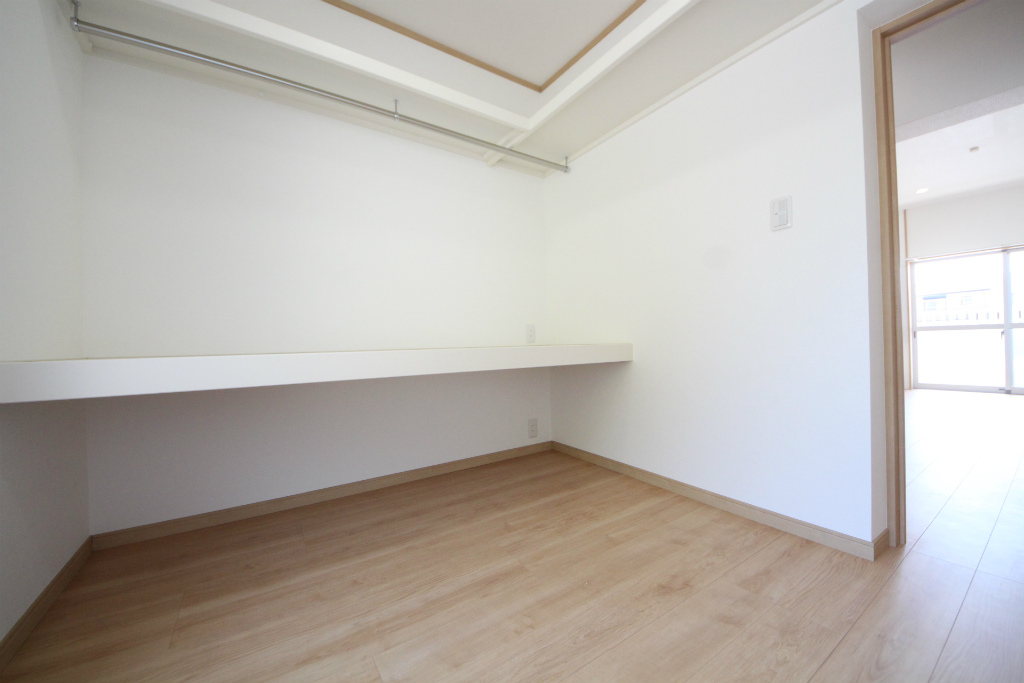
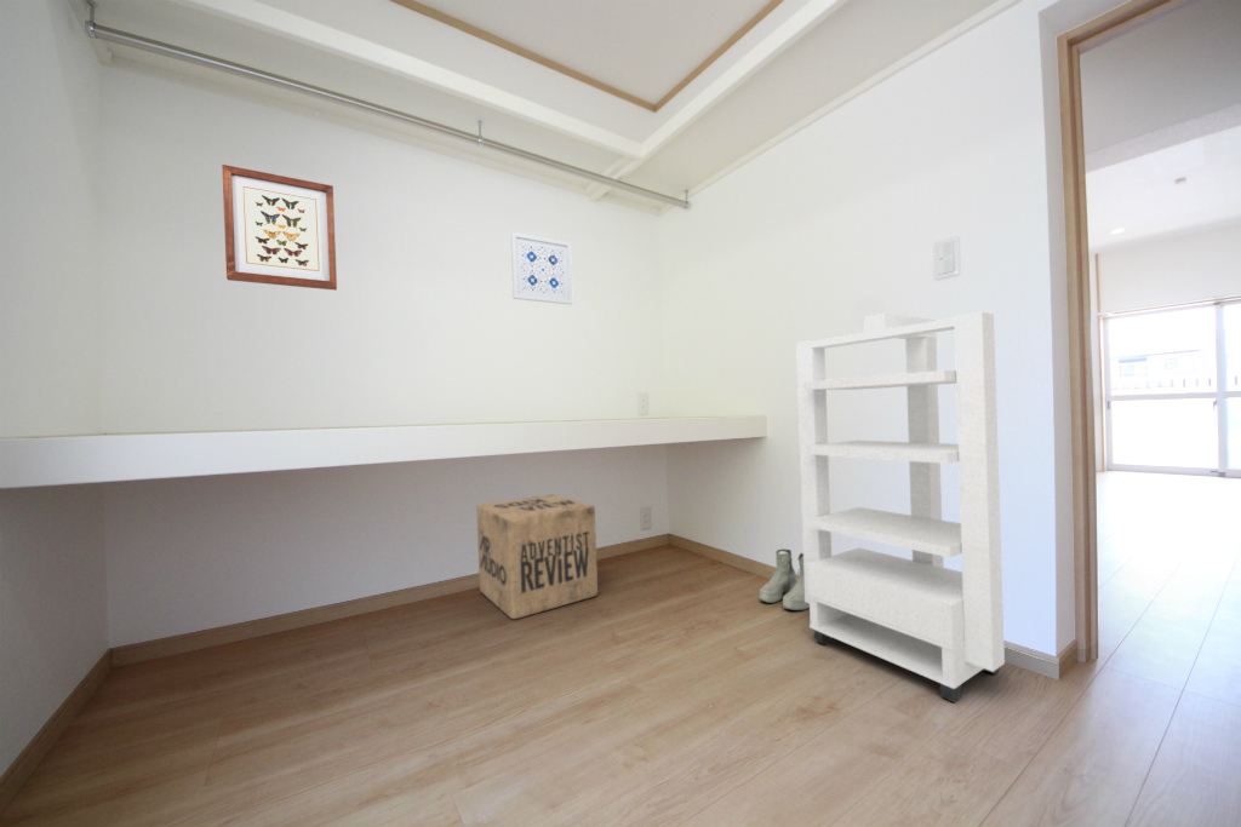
+ wall art [221,163,338,292]
+ boots [759,549,810,611]
+ wall art [509,231,574,306]
+ storage cabinet [795,311,1006,703]
+ cardboard box [476,493,599,620]
